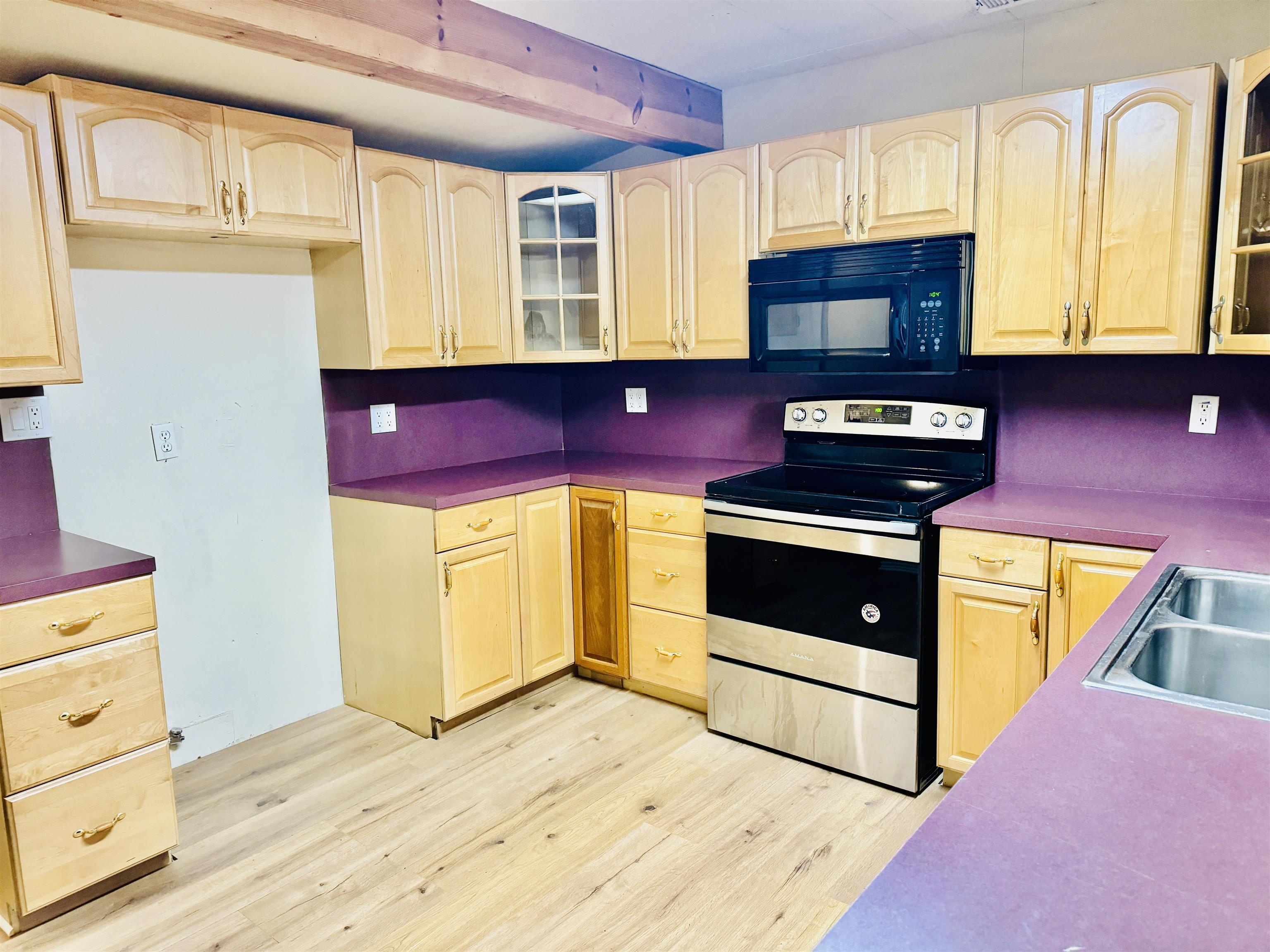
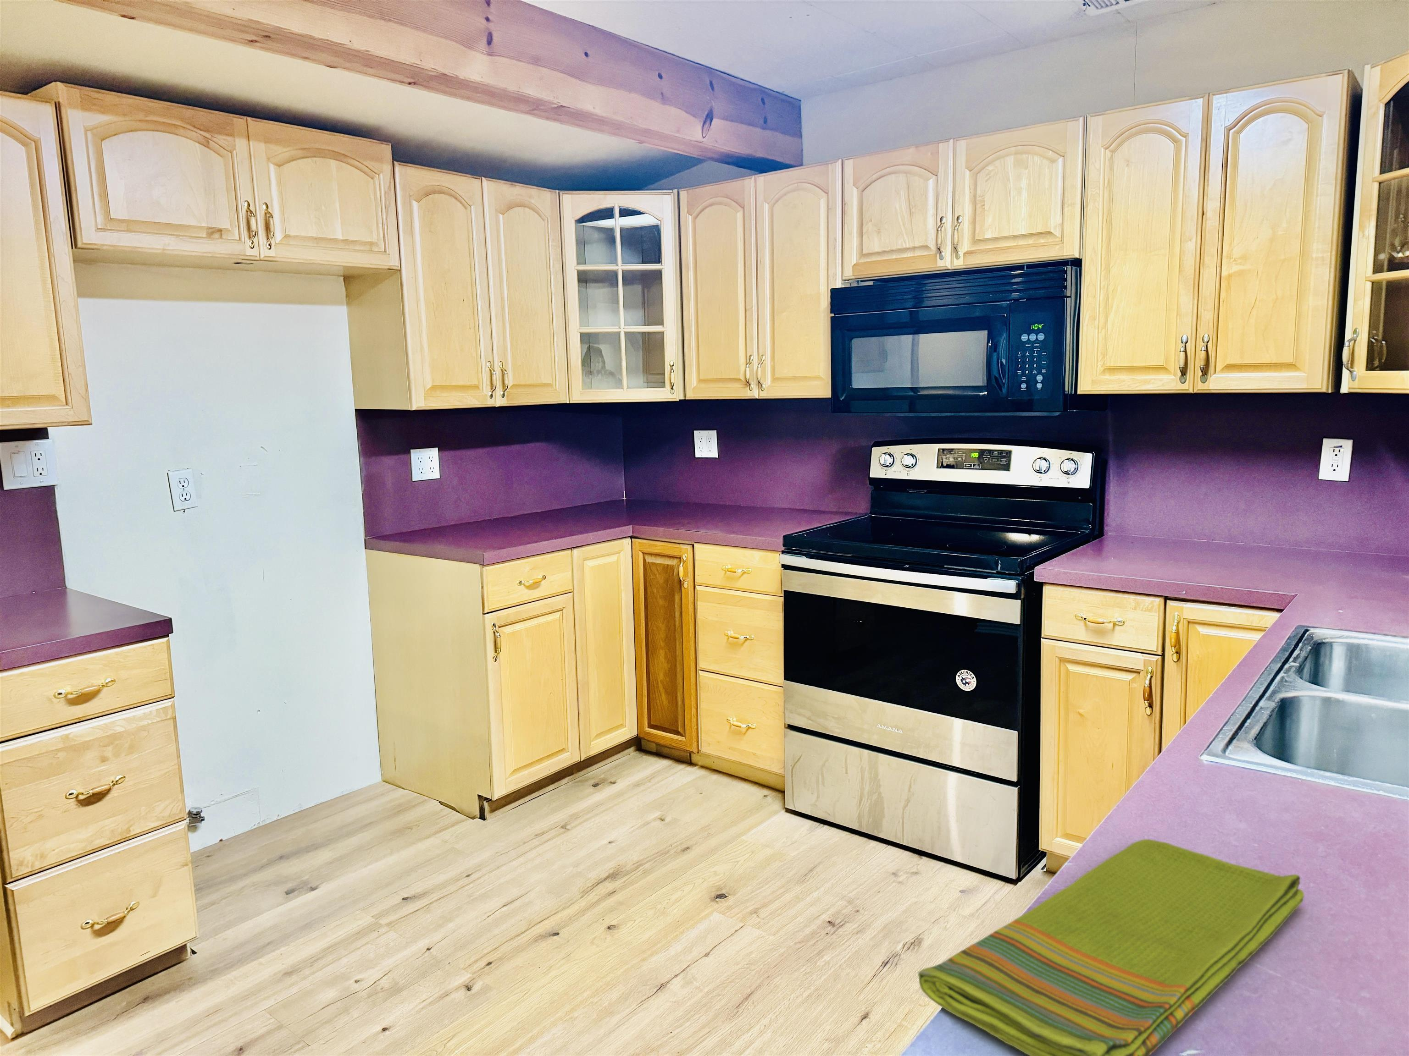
+ dish towel [918,839,1305,1056]
